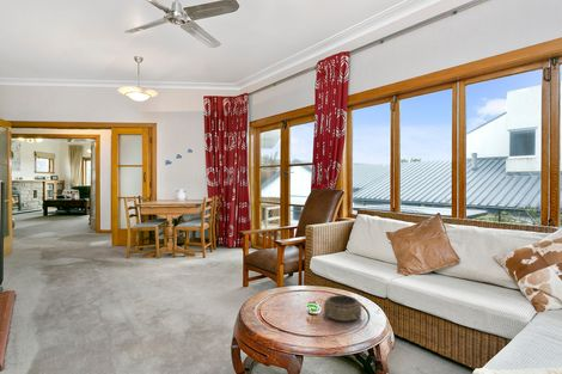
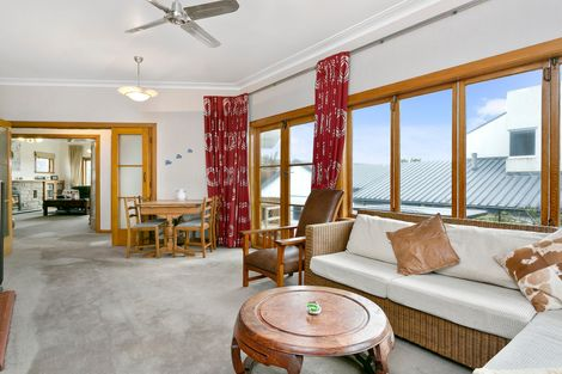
- decorative bowl [322,294,362,324]
